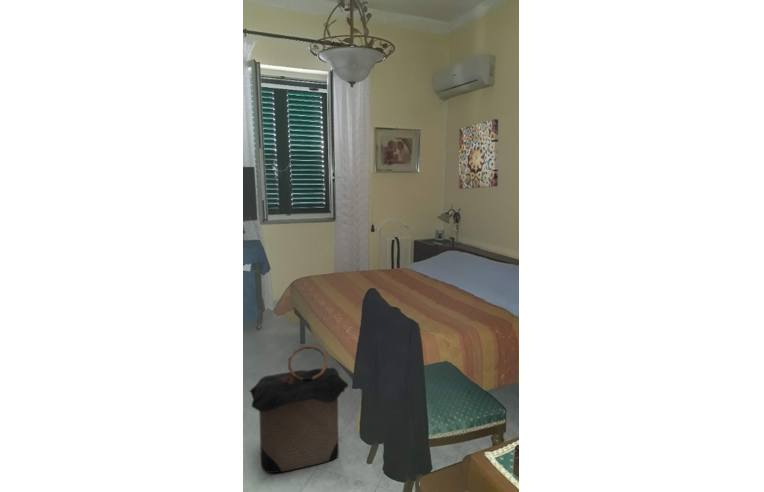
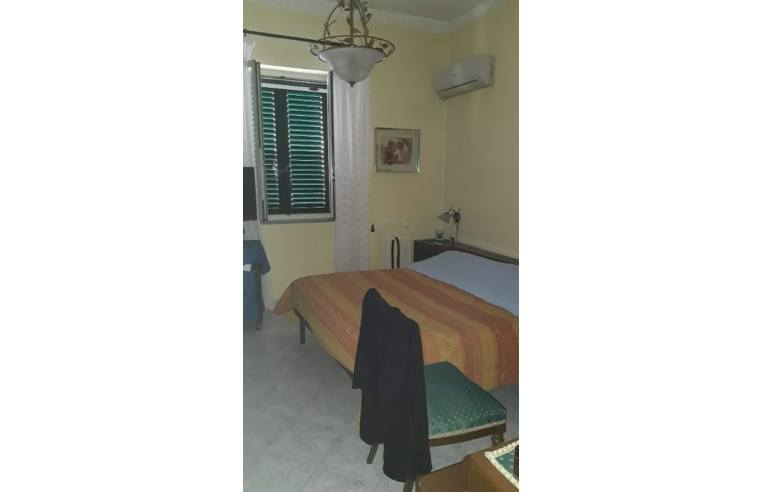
- laundry hamper [249,345,349,474]
- wall art [458,118,499,190]
